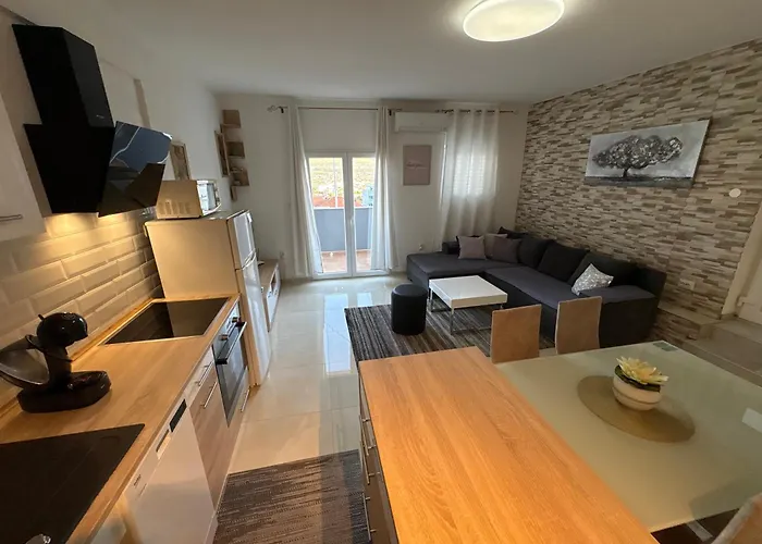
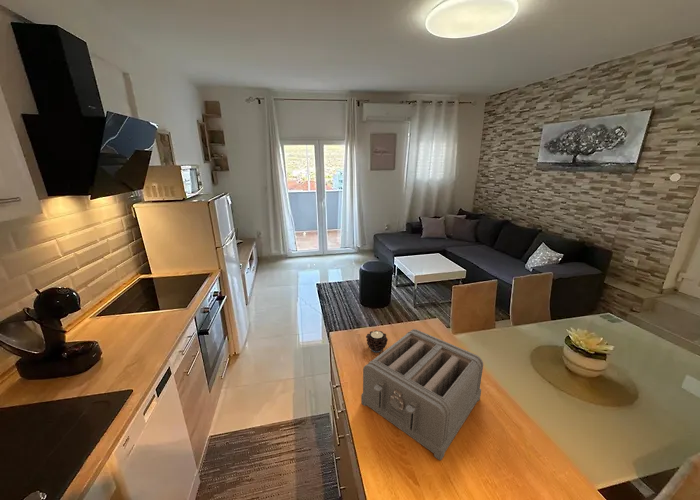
+ candle [365,330,389,353]
+ toaster [360,328,484,461]
